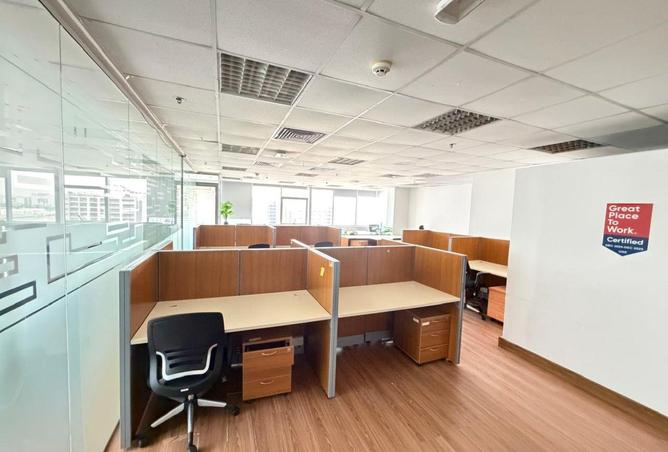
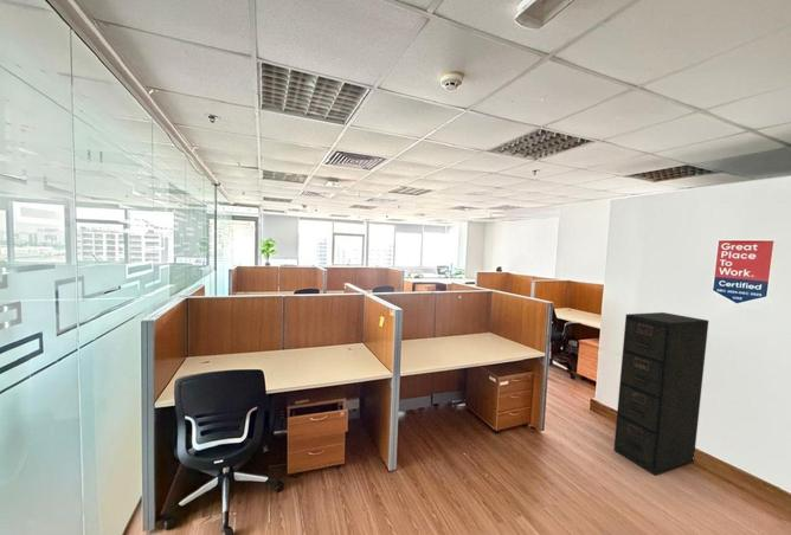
+ filing cabinet [612,311,709,477]
